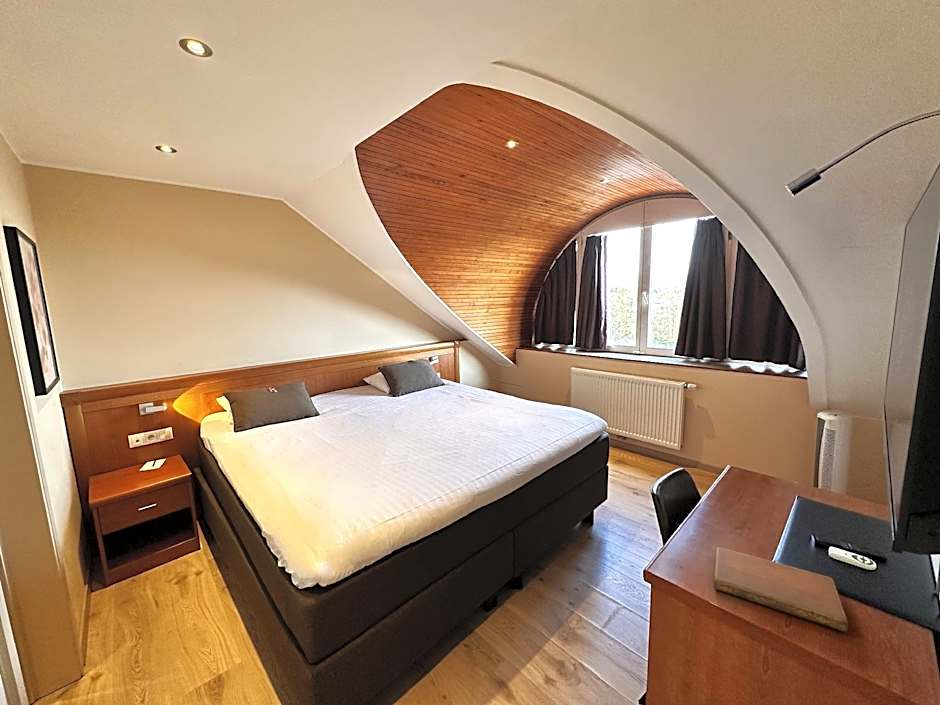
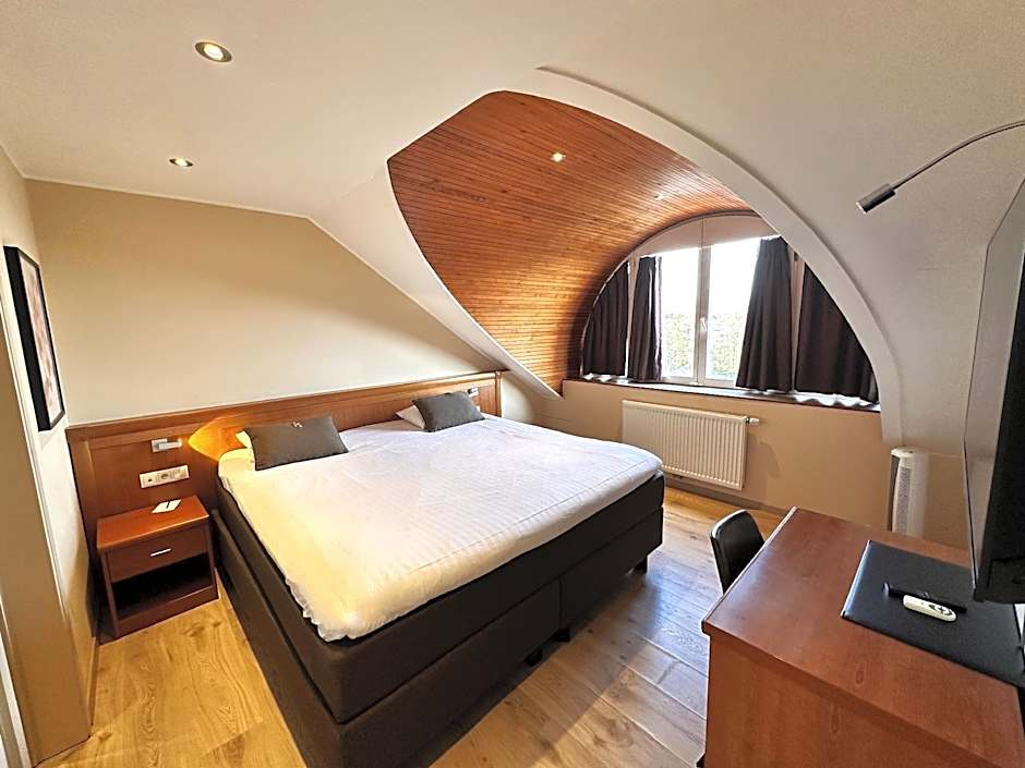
- notebook [713,546,849,633]
